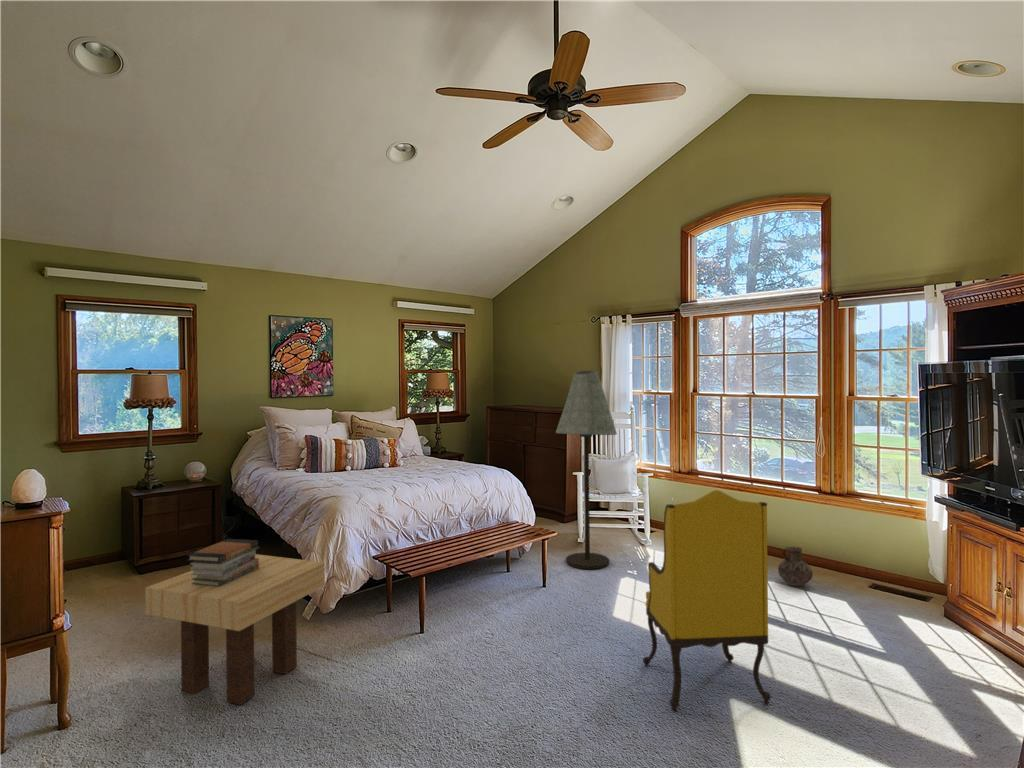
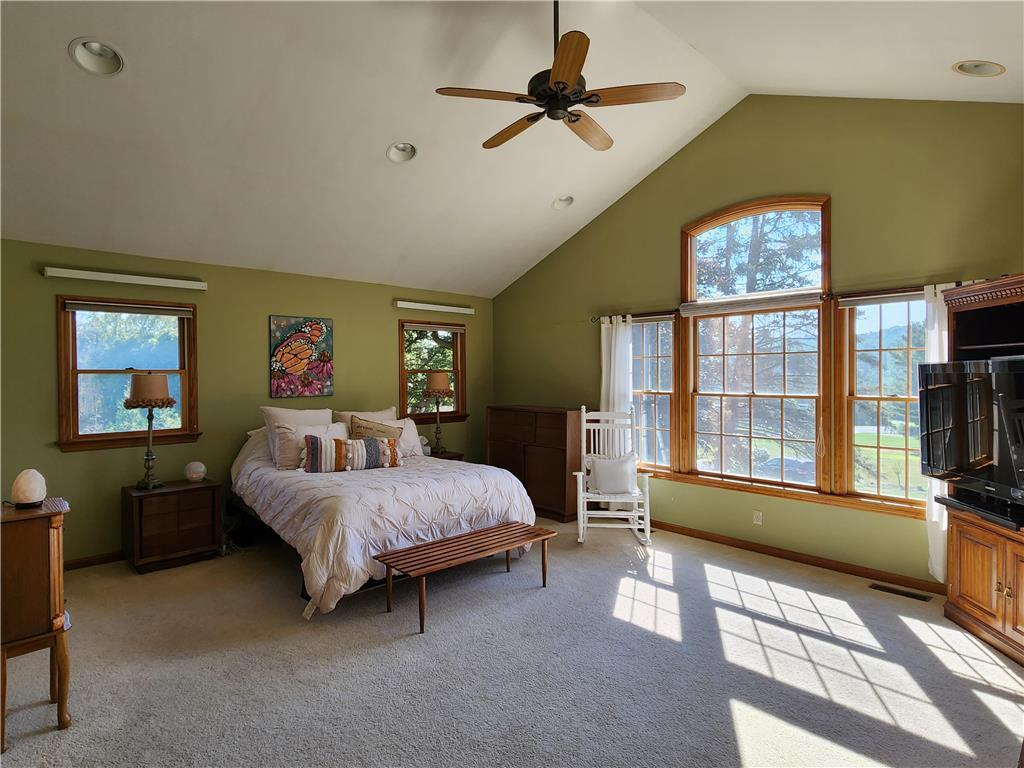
- armchair [642,489,772,712]
- ceramic jug [777,546,814,587]
- book stack [186,538,260,587]
- side table [144,553,326,706]
- floor lamp [555,369,618,570]
